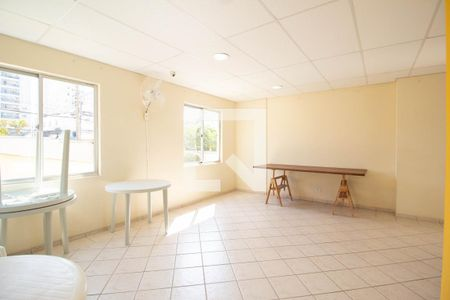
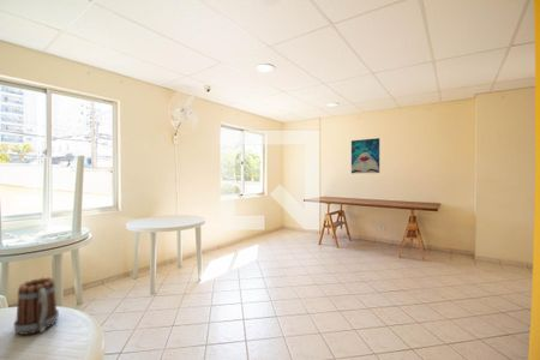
+ wall art [350,137,380,174]
+ mug [13,276,60,336]
